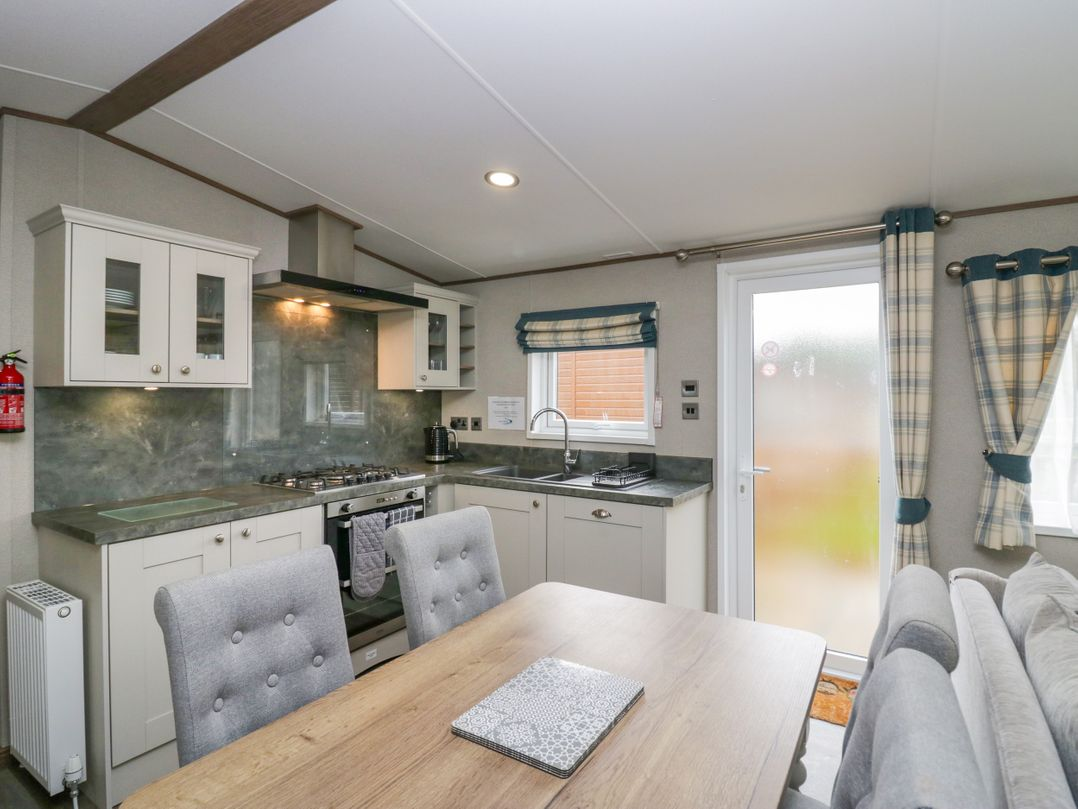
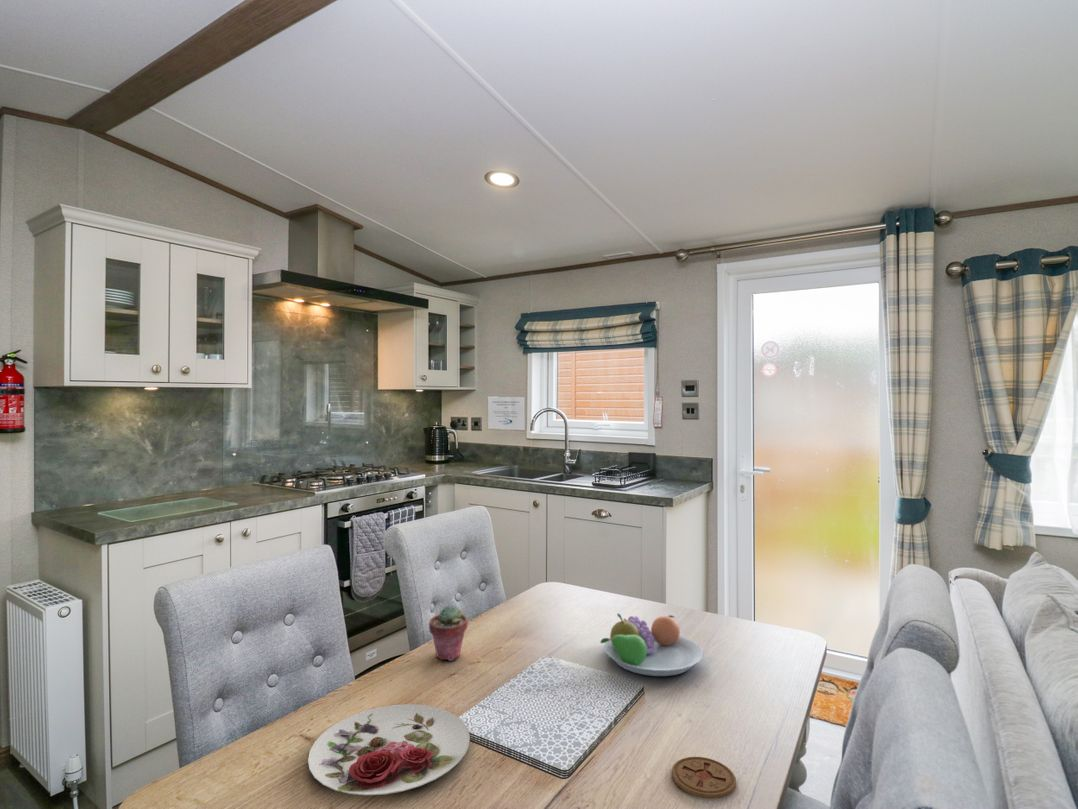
+ plate [307,703,471,796]
+ coaster [671,756,737,800]
+ fruit bowl [599,613,704,677]
+ potted succulent [428,604,469,662]
